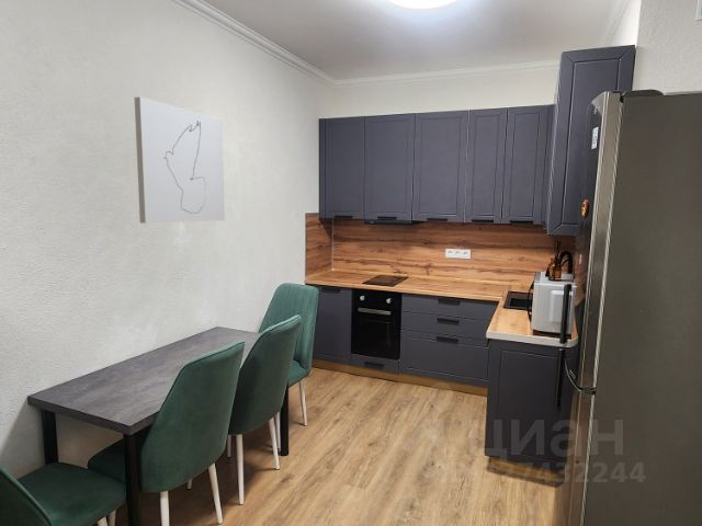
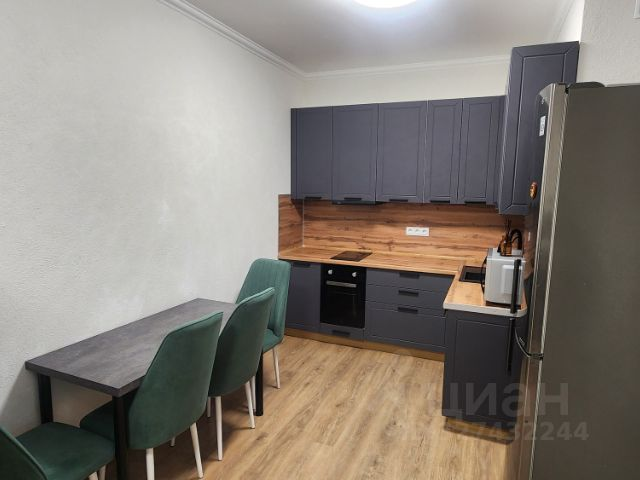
- wall art [133,95,226,225]
